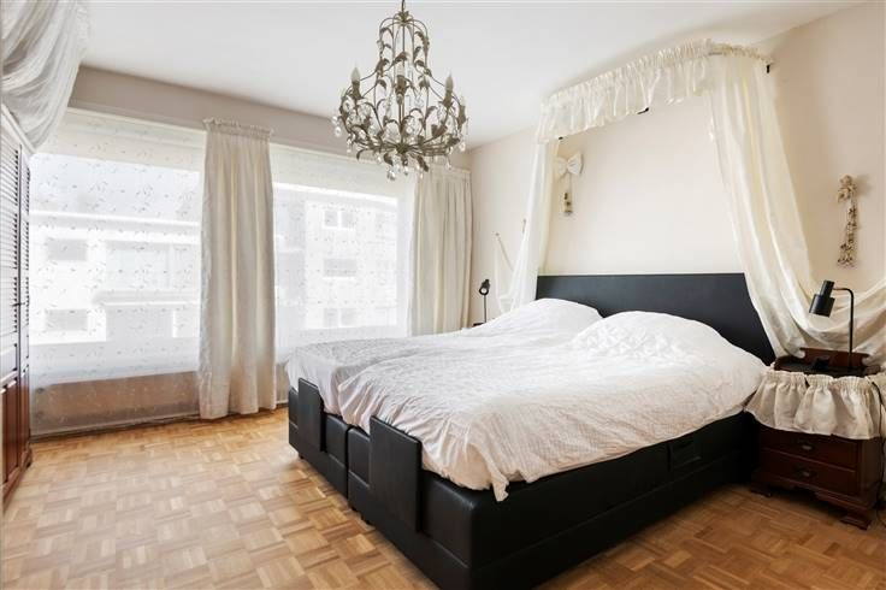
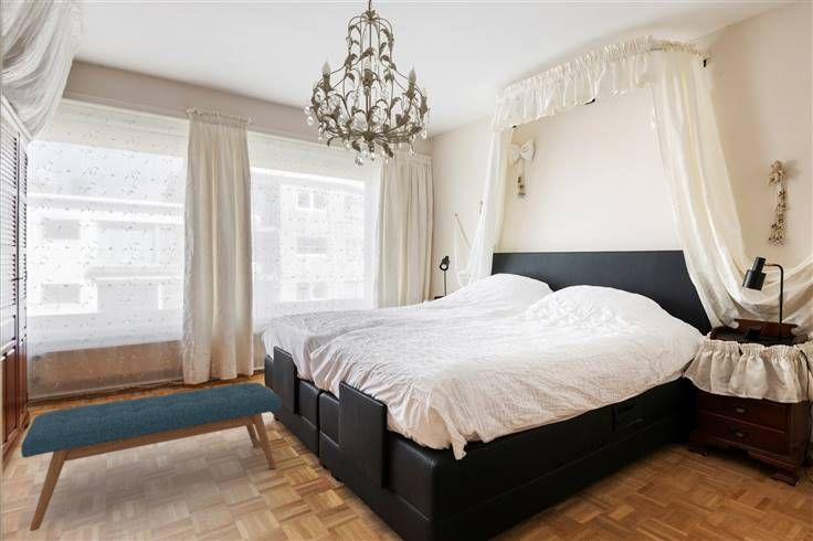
+ bench [20,382,283,532]
